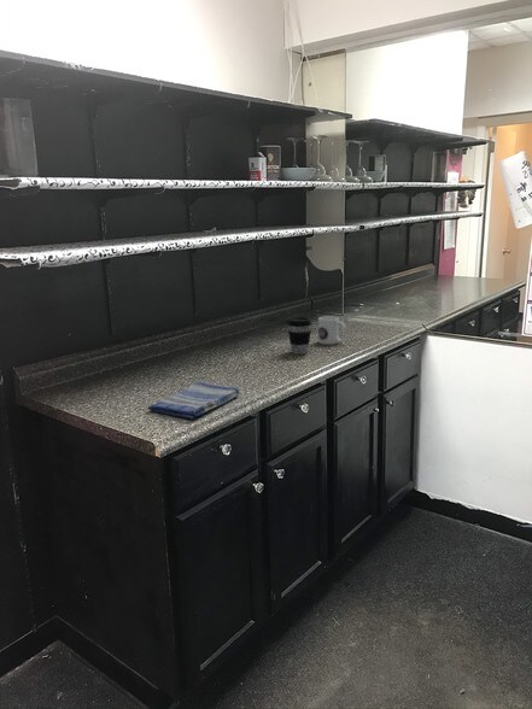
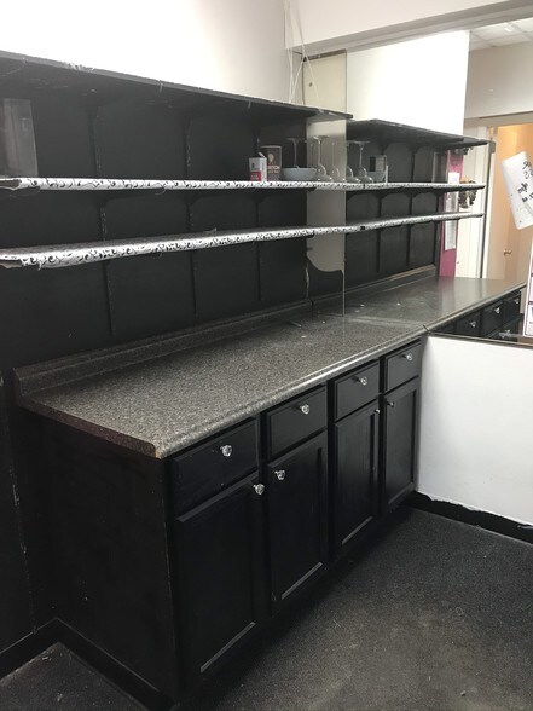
- dish towel [147,381,241,421]
- coffee cup [286,316,312,356]
- mug [317,315,347,346]
